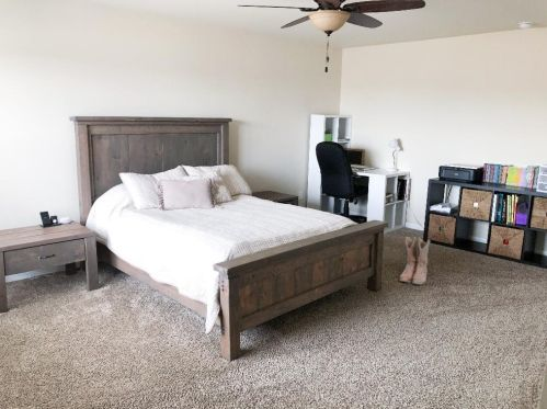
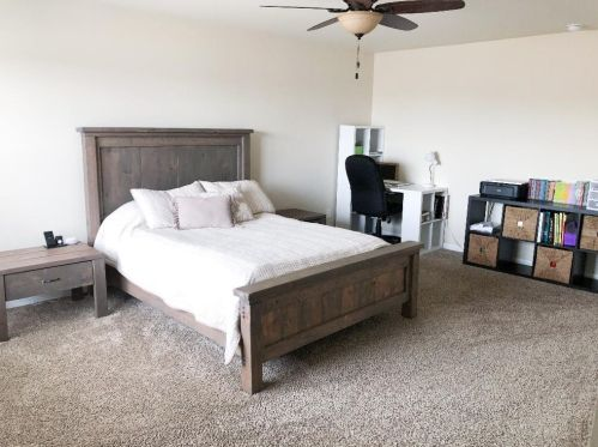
- boots [399,236,432,286]
